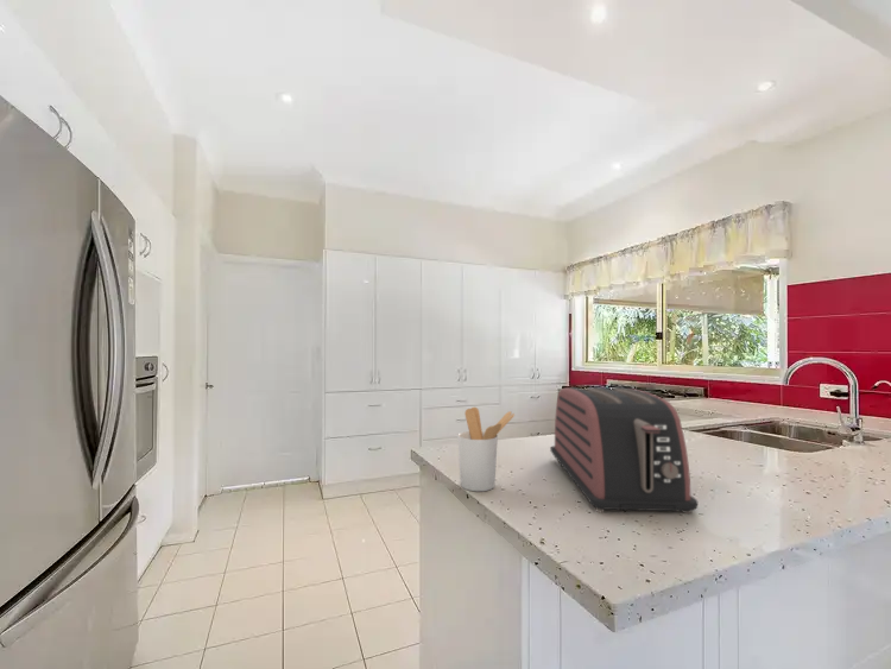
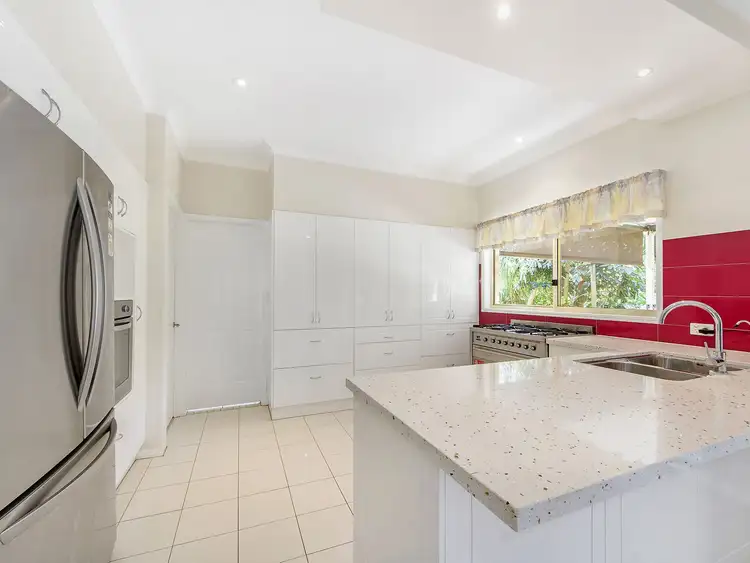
- utensil holder [456,406,516,492]
- toaster [549,386,699,515]
